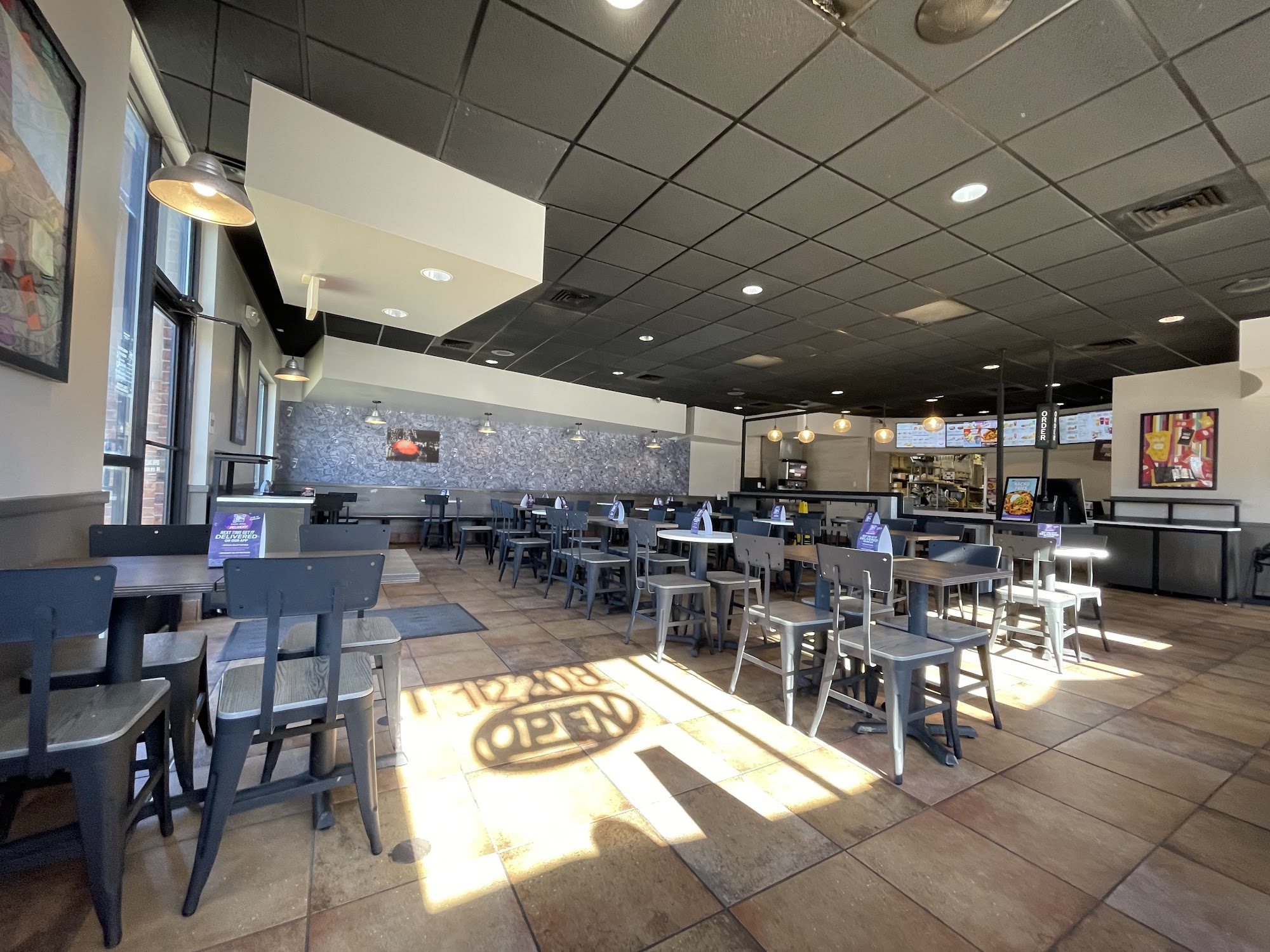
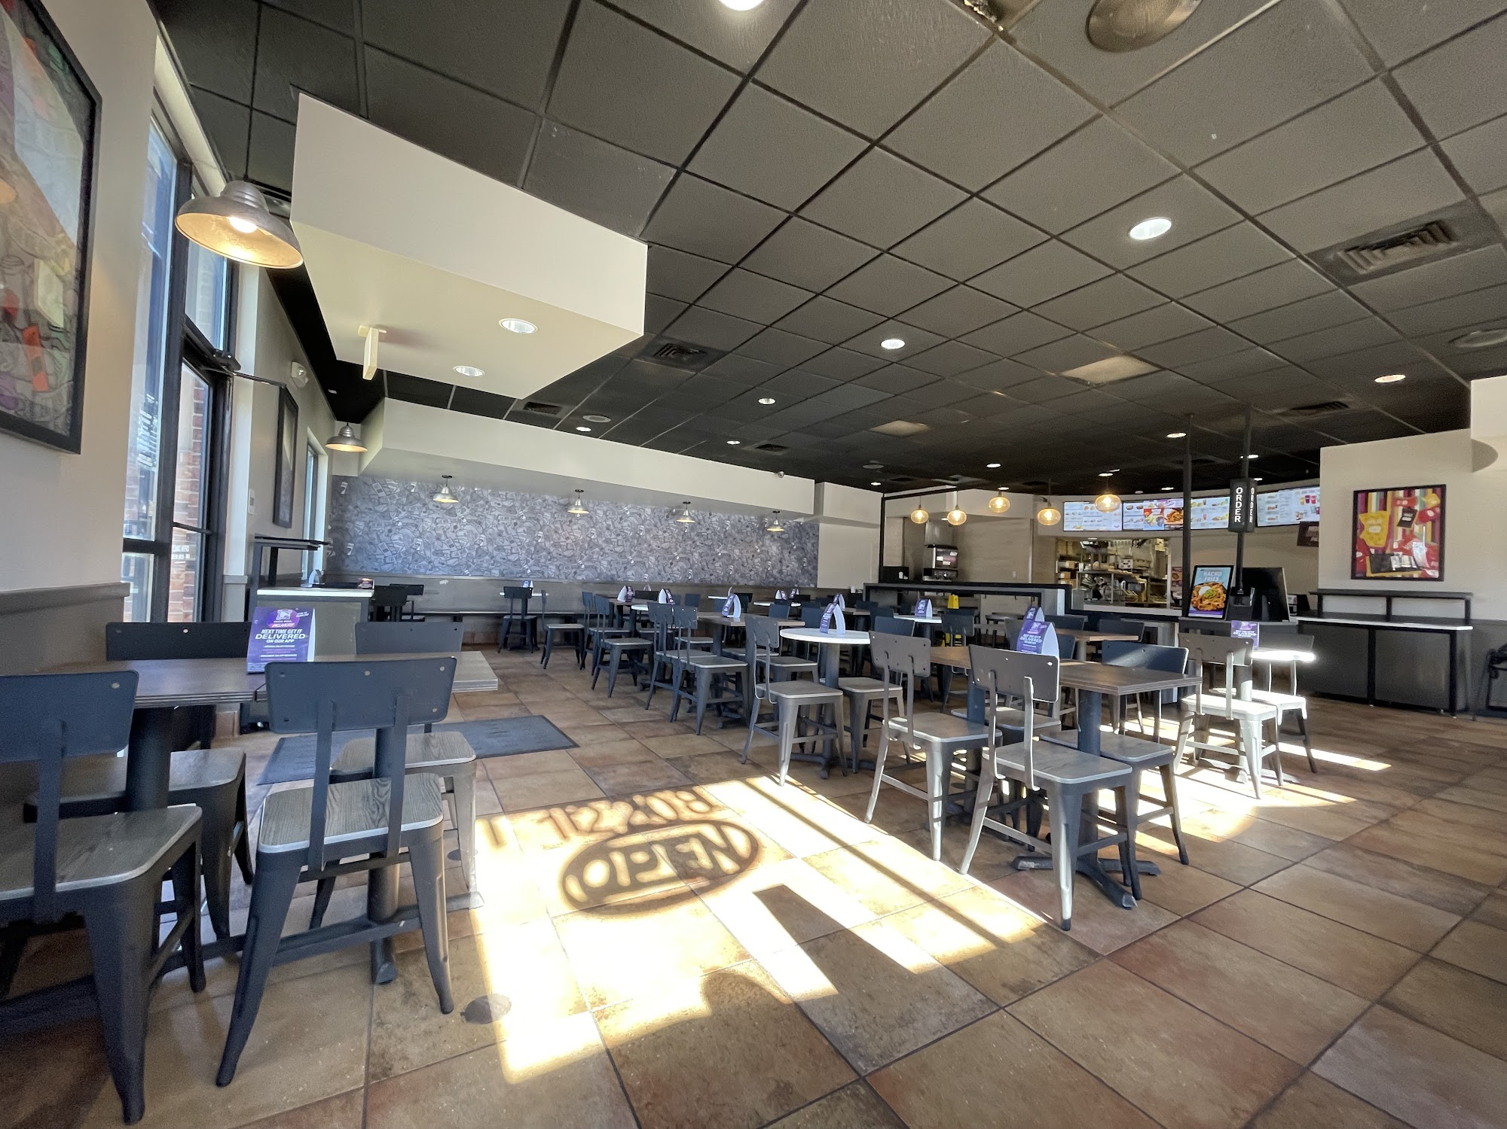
- wall art [385,426,441,464]
